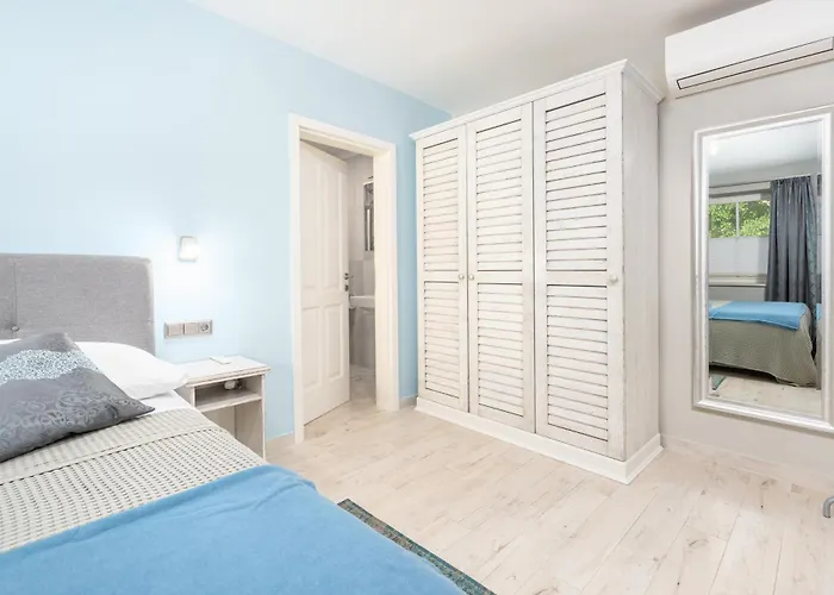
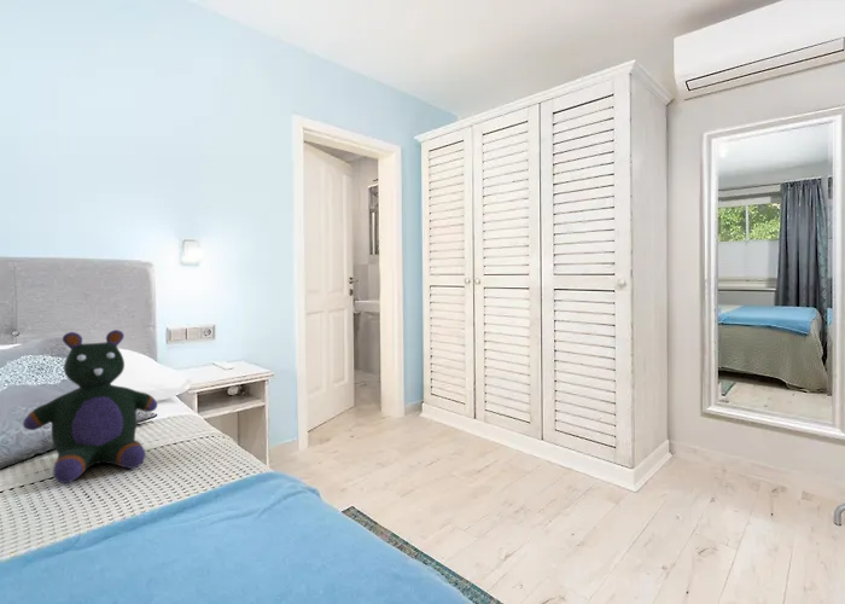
+ stuffed bear [22,329,158,484]
